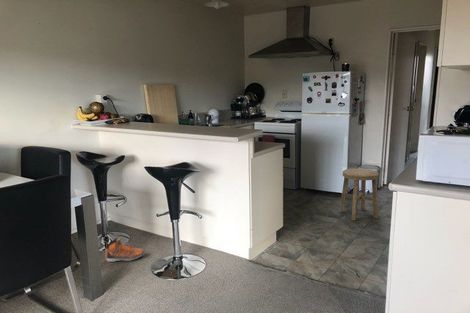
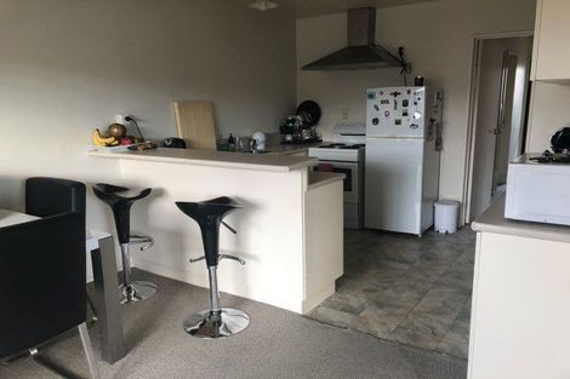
- sneaker [104,237,145,263]
- stool [339,168,380,221]
